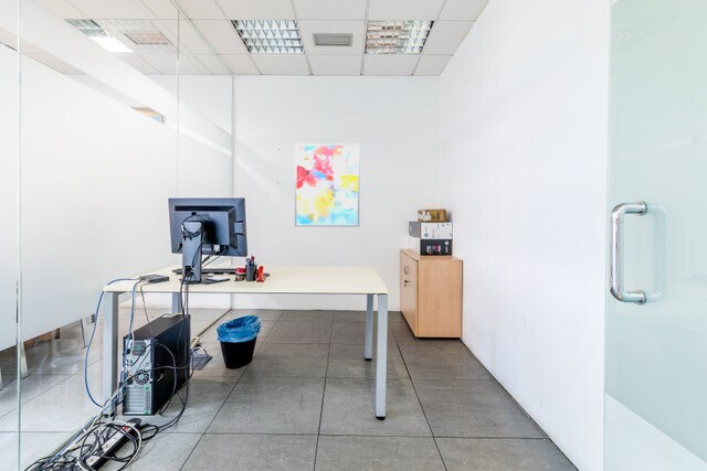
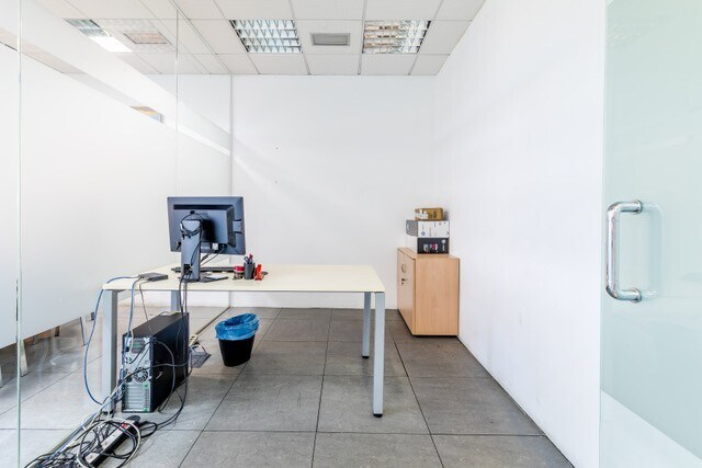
- wall art [294,142,361,228]
